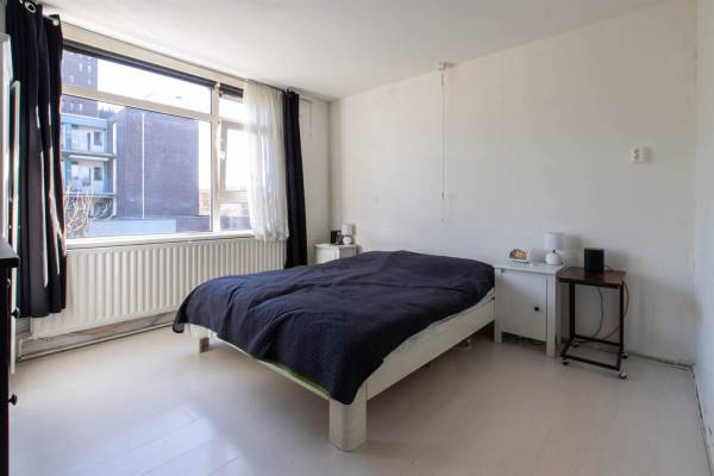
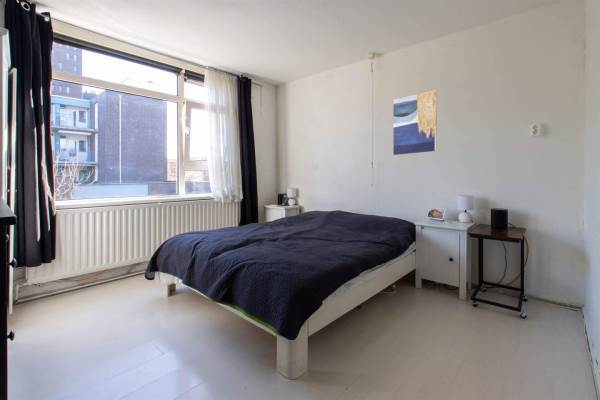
+ wall art [392,89,438,156]
